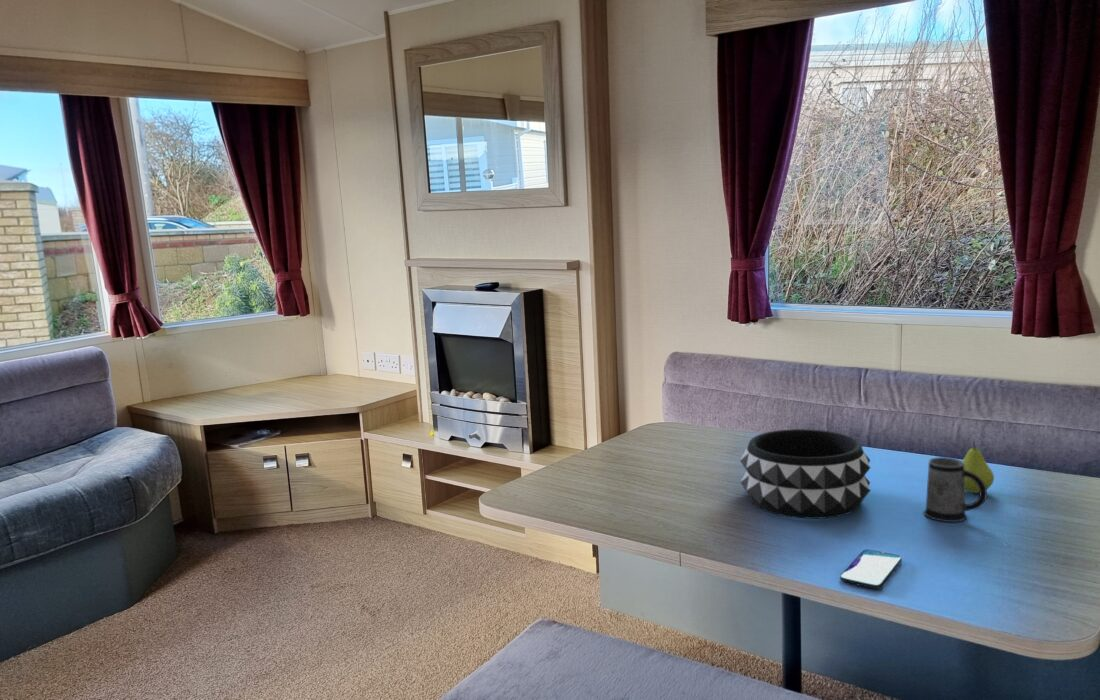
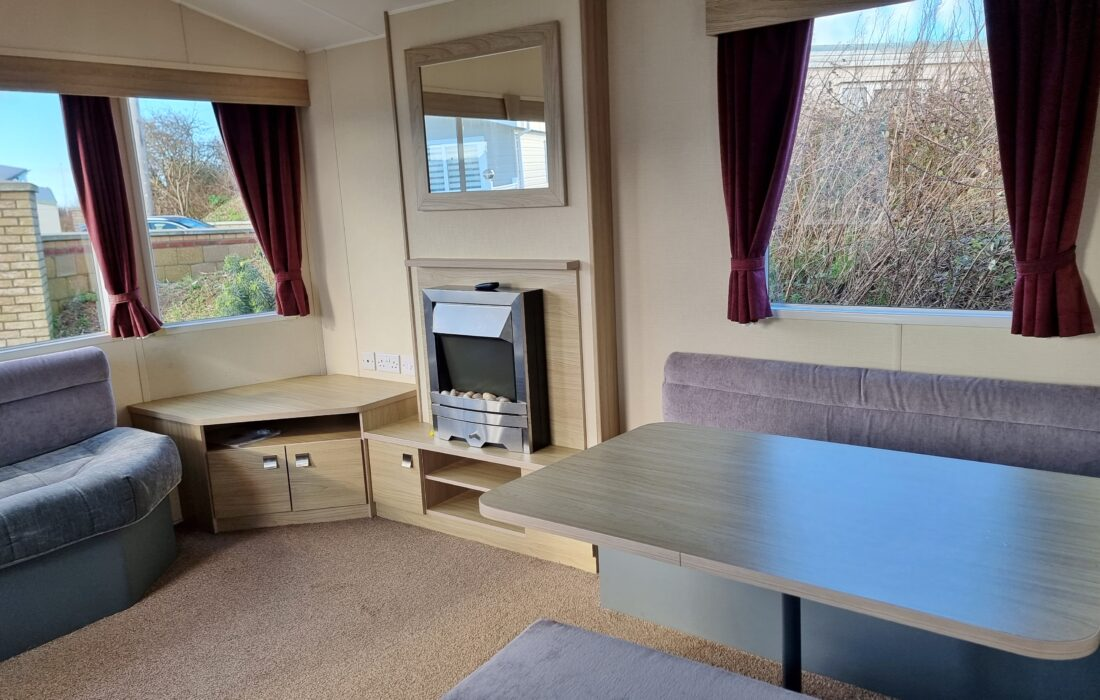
- fruit [962,440,995,494]
- mug [923,456,988,523]
- smartphone [839,548,903,590]
- decorative bowl [739,428,872,520]
